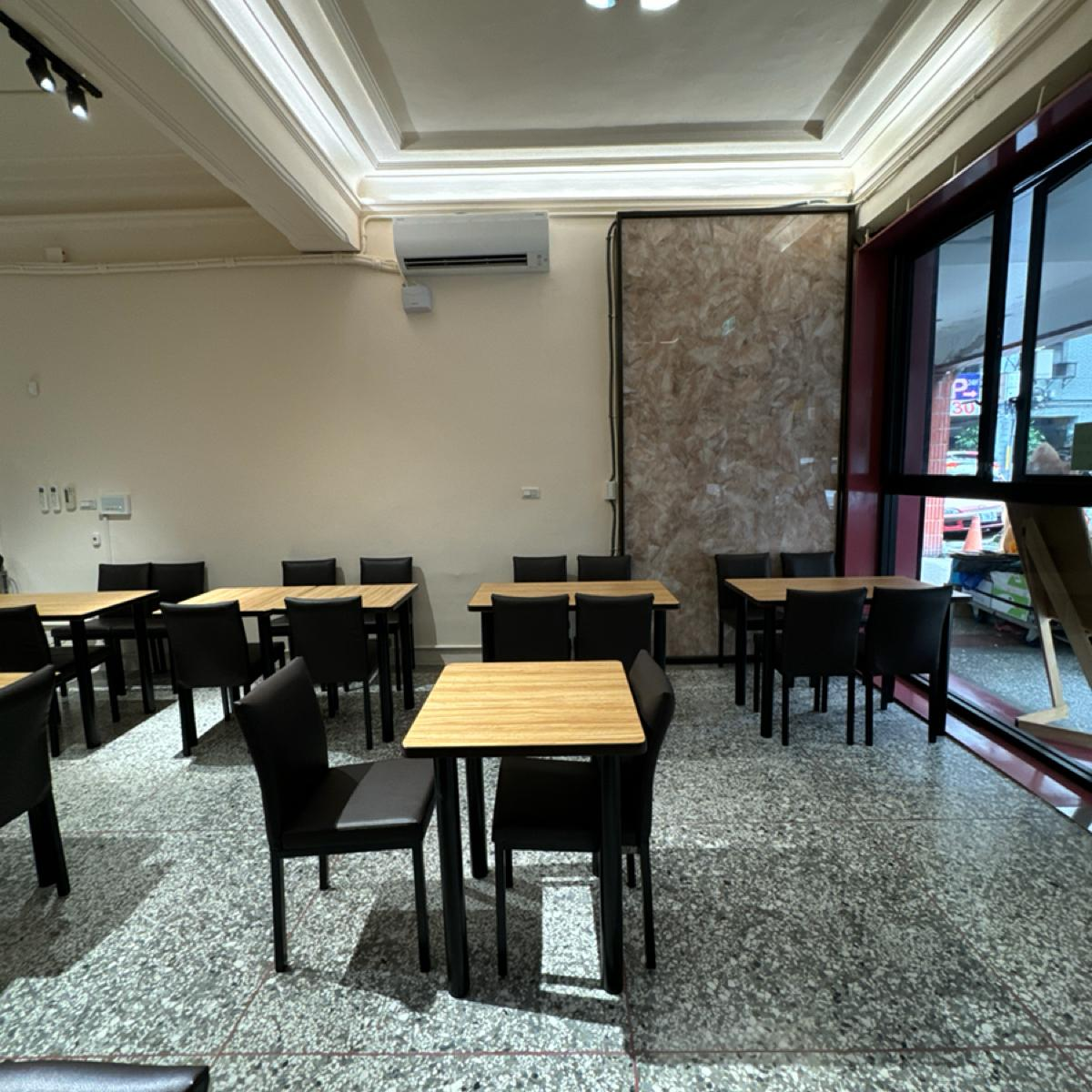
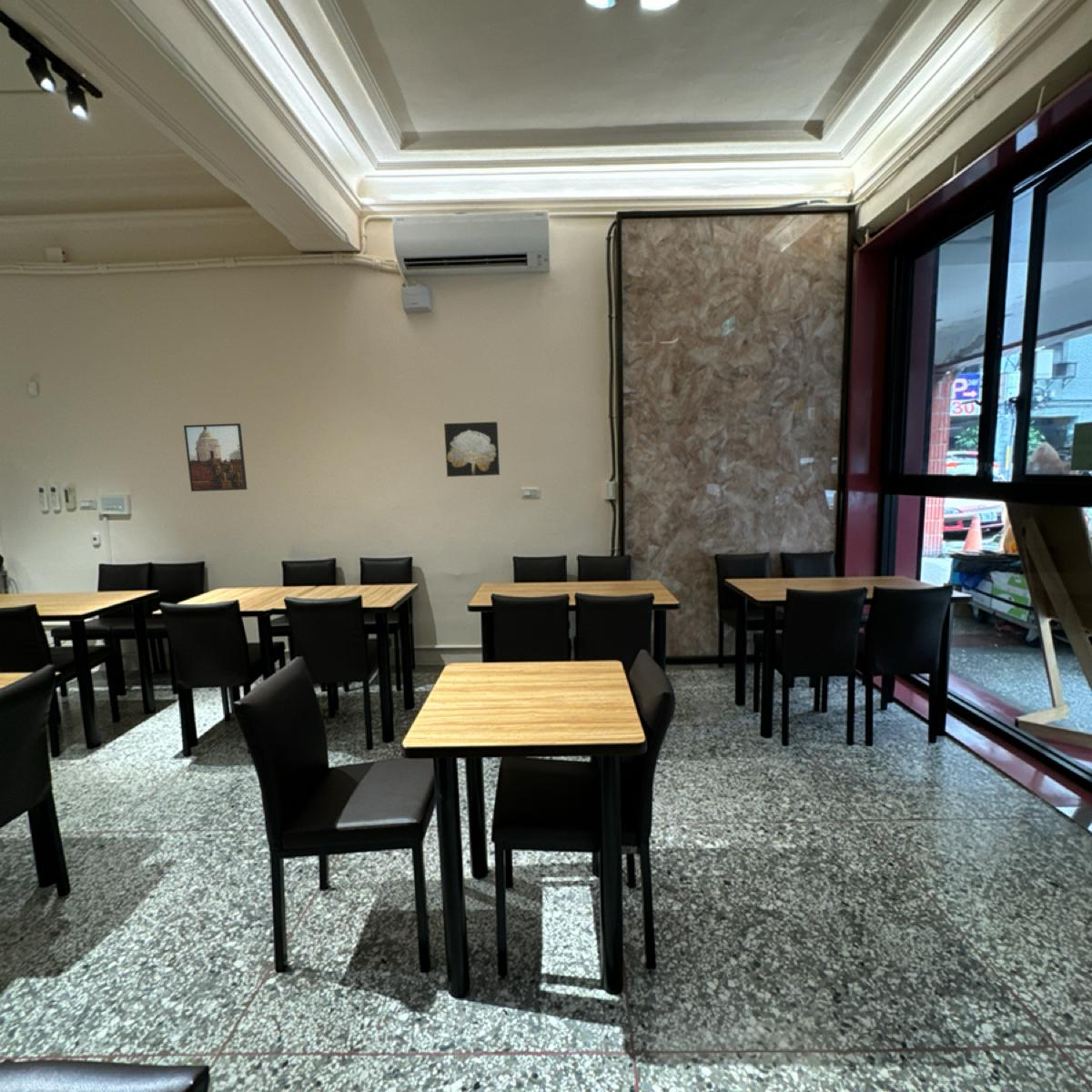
+ wall art [443,421,501,478]
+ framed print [183,422,248,492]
